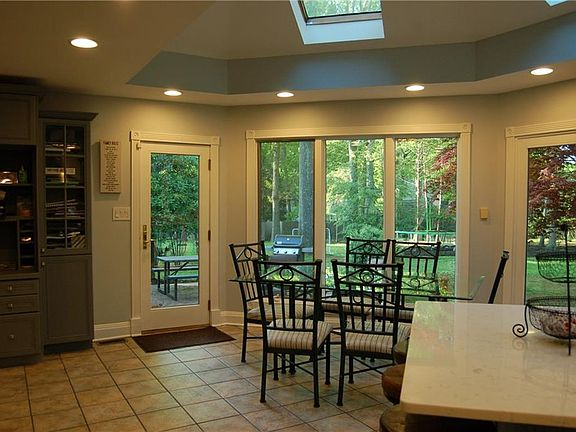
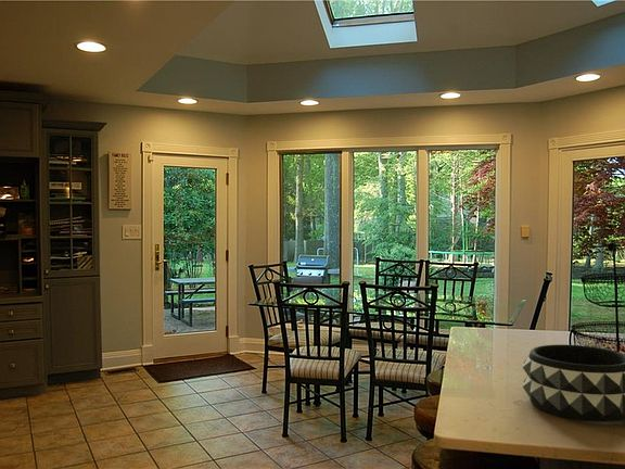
+ decorative bowl [522,343,625,422]
